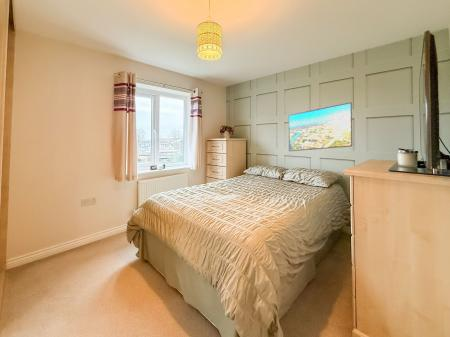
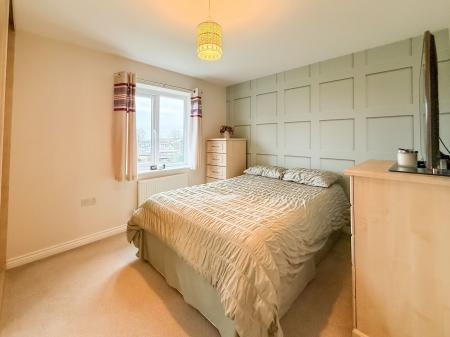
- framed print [288,101,353,152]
